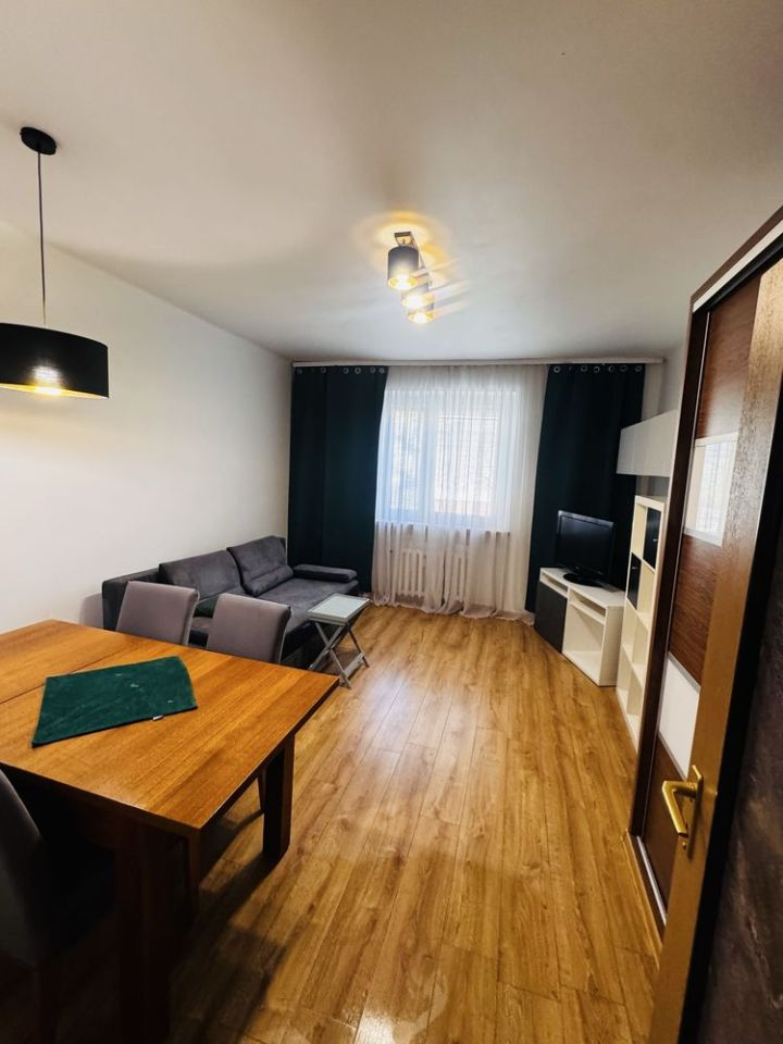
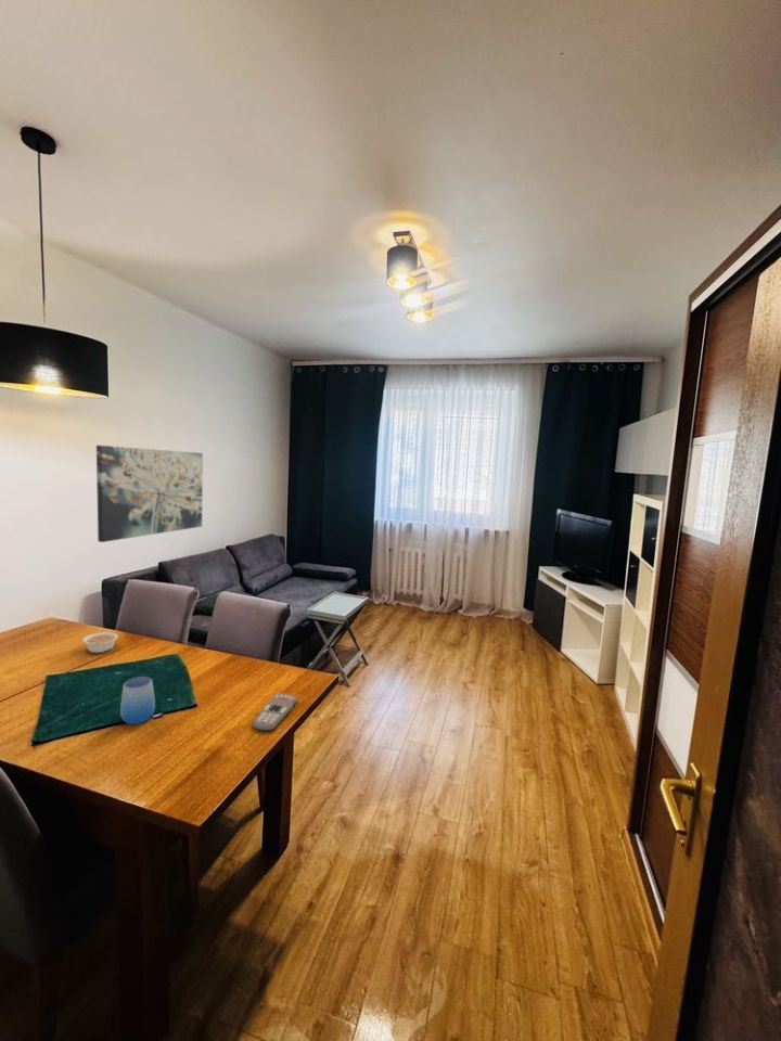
+ cup [119,676,156,725]
+ legume [81,631,119,654]
+ remote control [252,693,298,732]
+ wall art [95,445,204,543]
